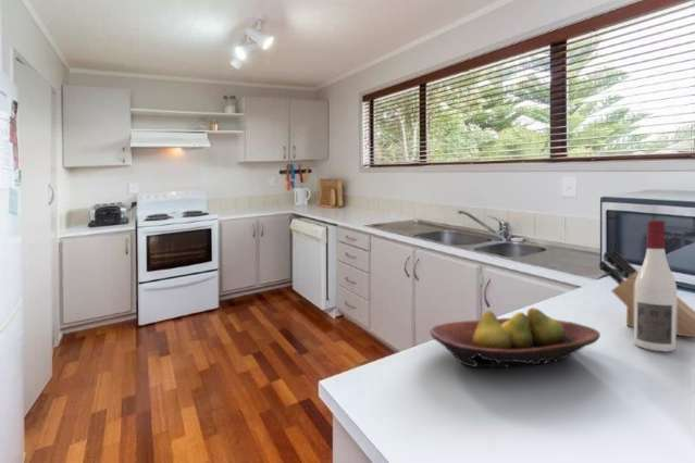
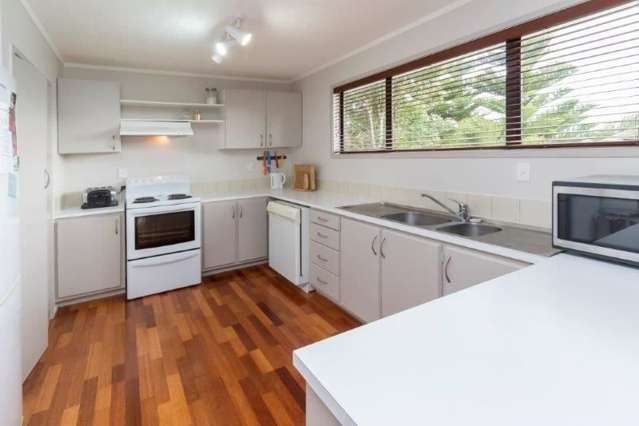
- knife block [598,249,695,339]
- fruit bowl [429,306,601,368]
- alcohol [633,220,678,352]
